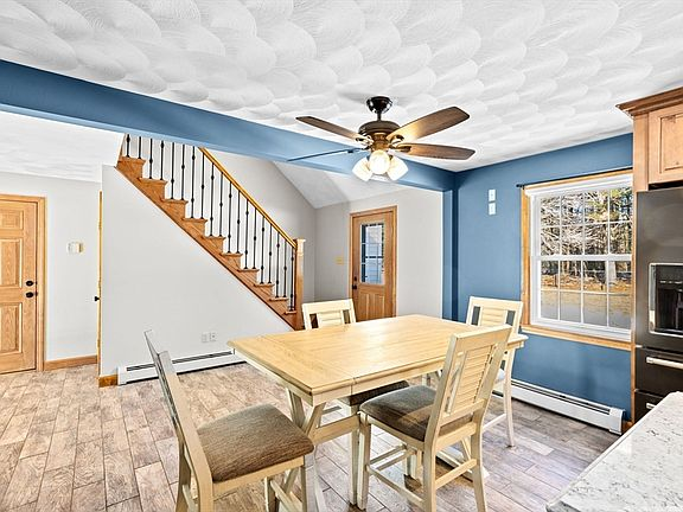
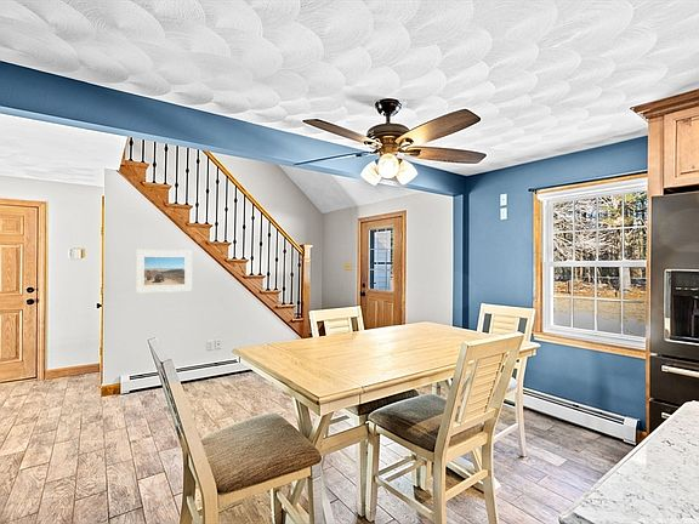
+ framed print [135,249,193,294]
